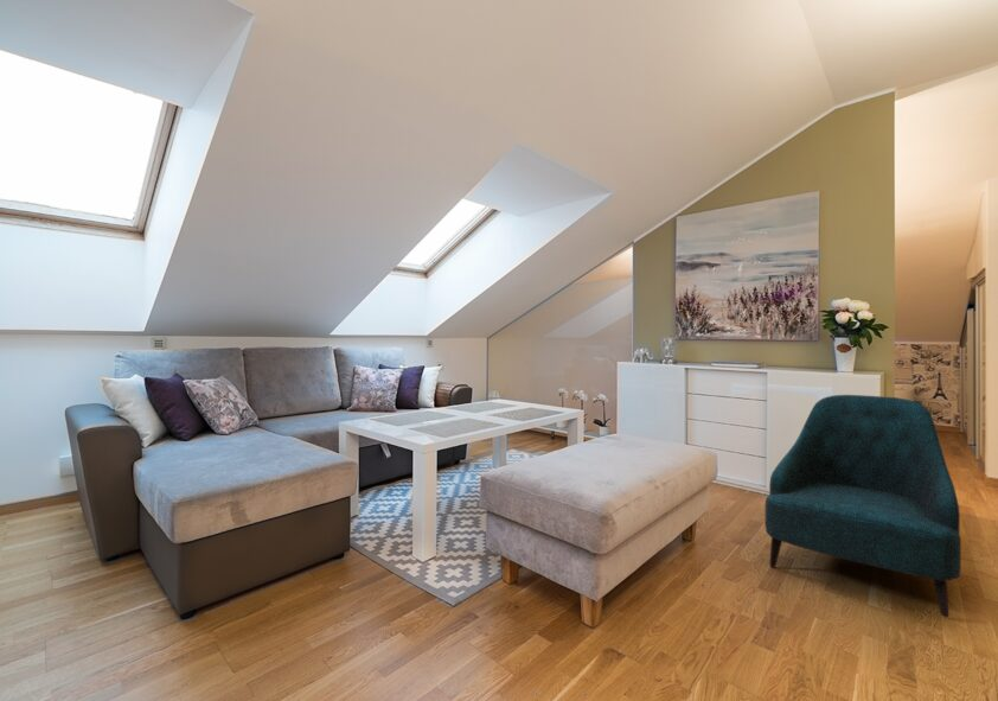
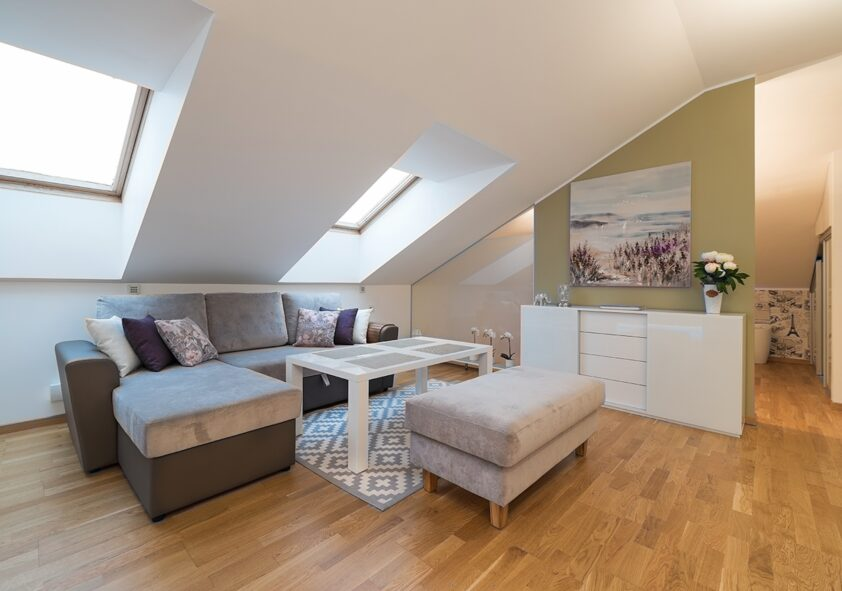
- armchair [765,394,962,619]
